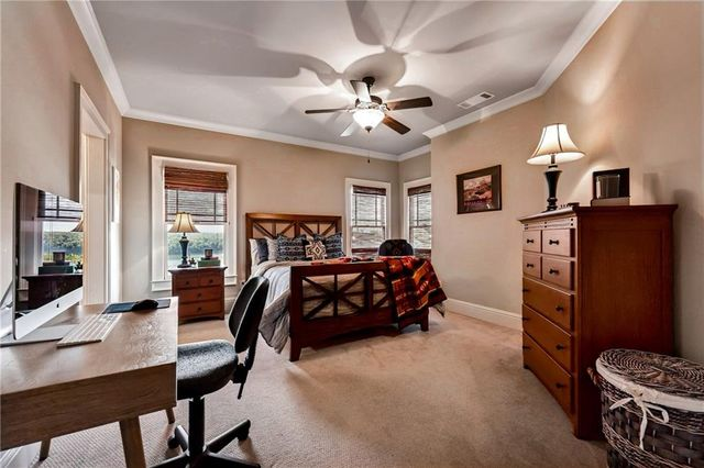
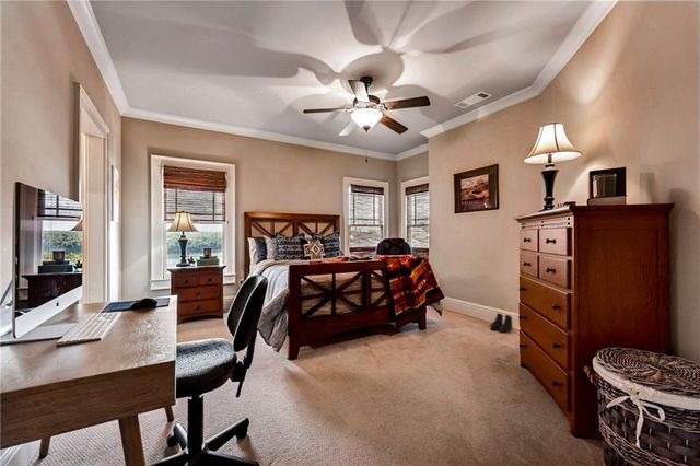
+ boots [489,312,513,334]
